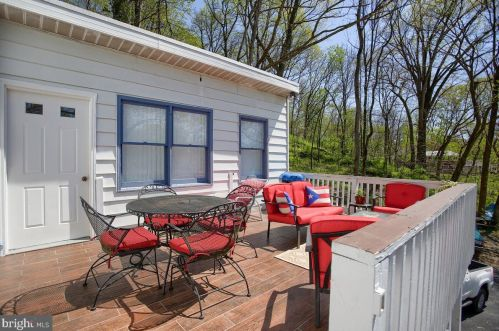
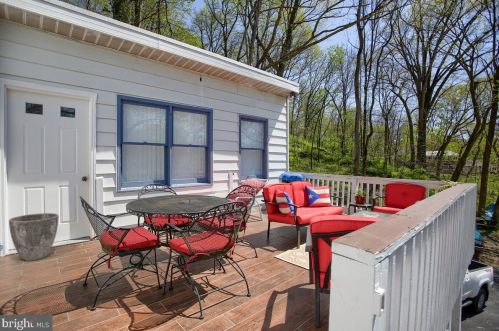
+ planter pot [8,212,60,262]
